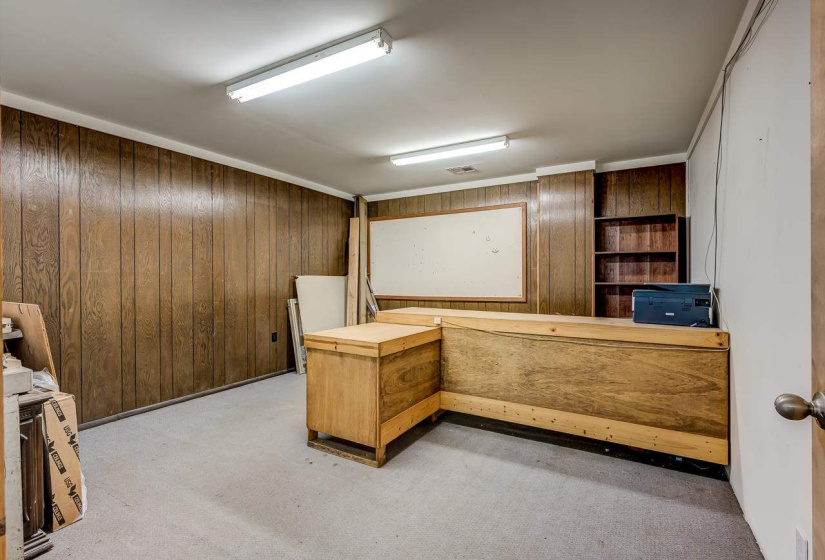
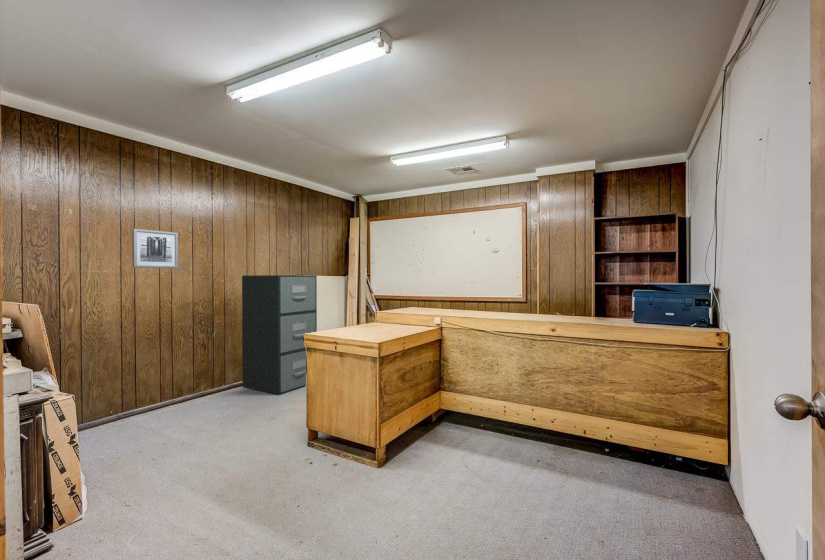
+ filing cabinet [241,274,318,396]
+ wall art [131,228,179,269]
